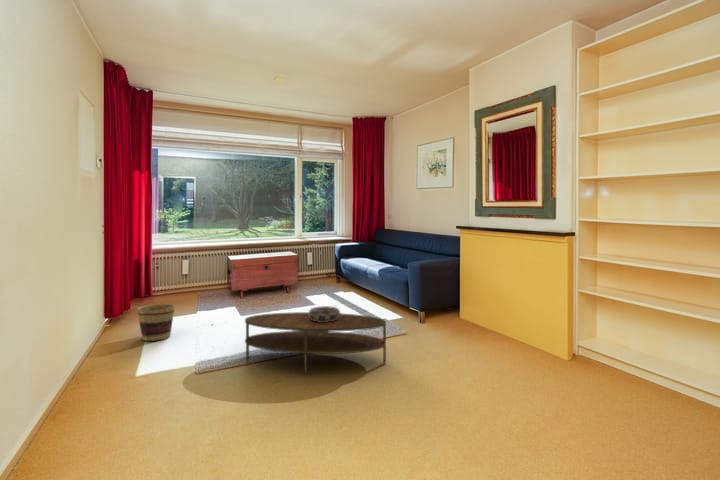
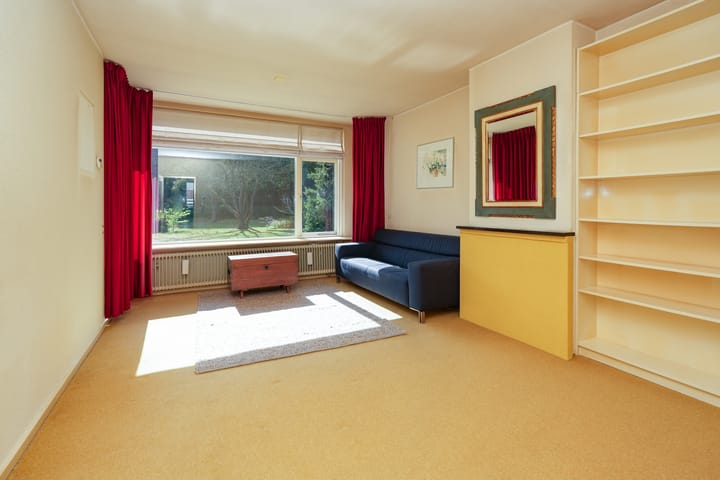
- basket [136,303,176,342]
- coffee table [244,311,387,374]
- decorative bowl [308,305,341,322]
